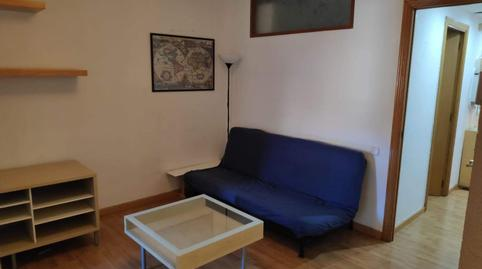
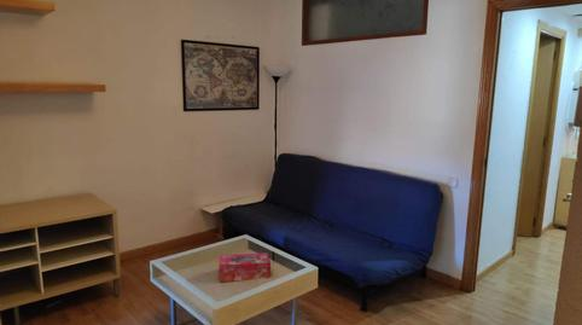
+ tissue box [219,251,272,283]
